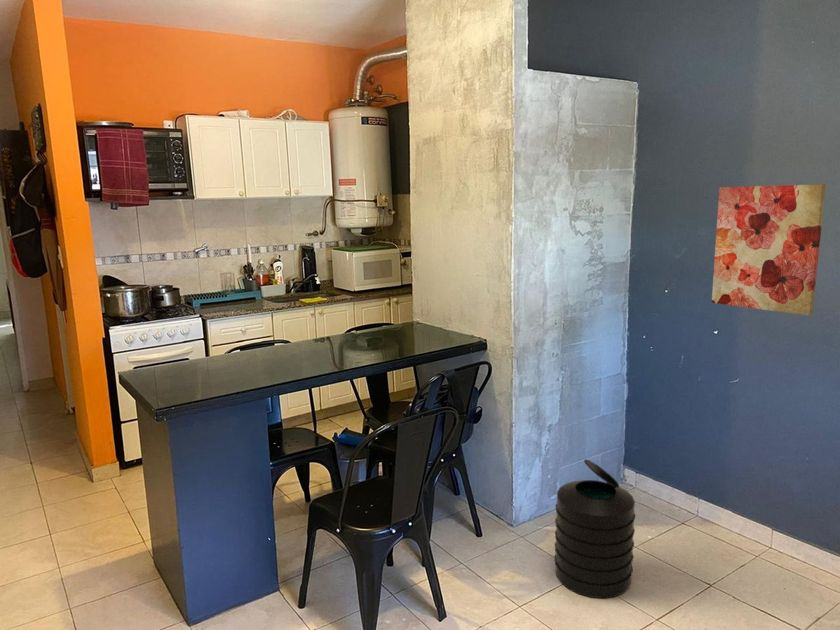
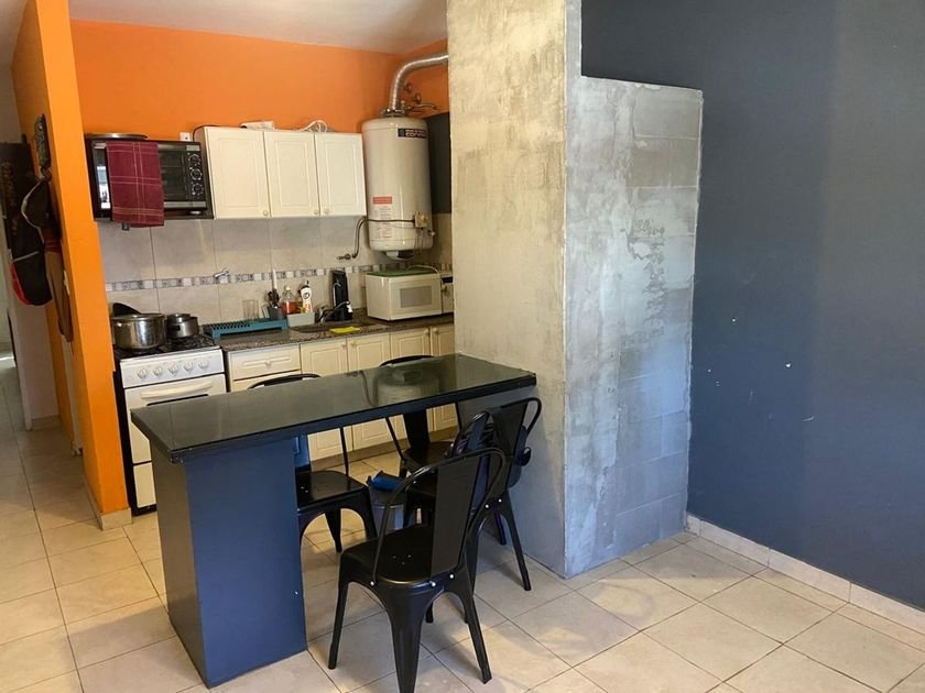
- trash can [553,458,636,599]
- wall art [711,183,827,317]
